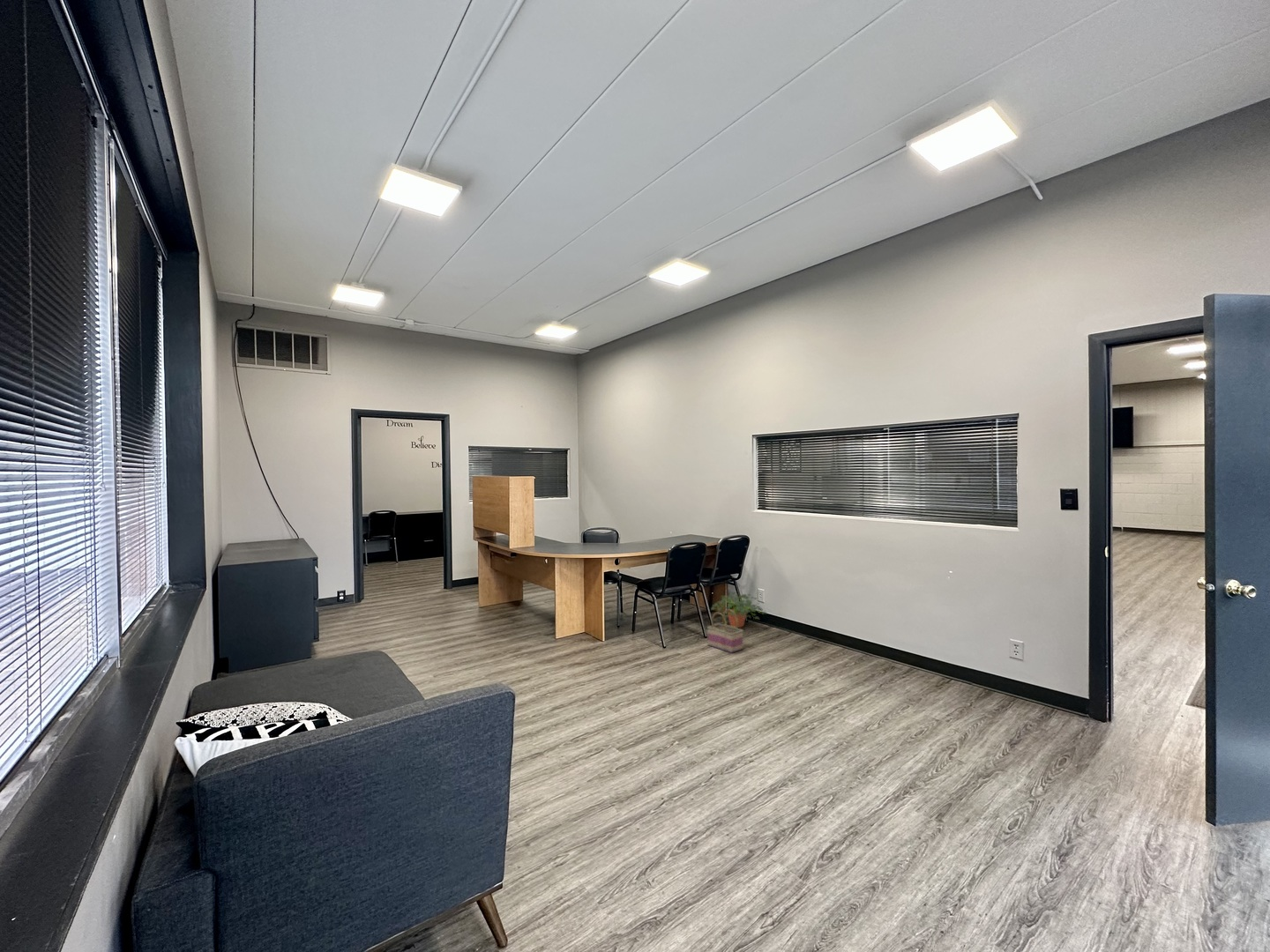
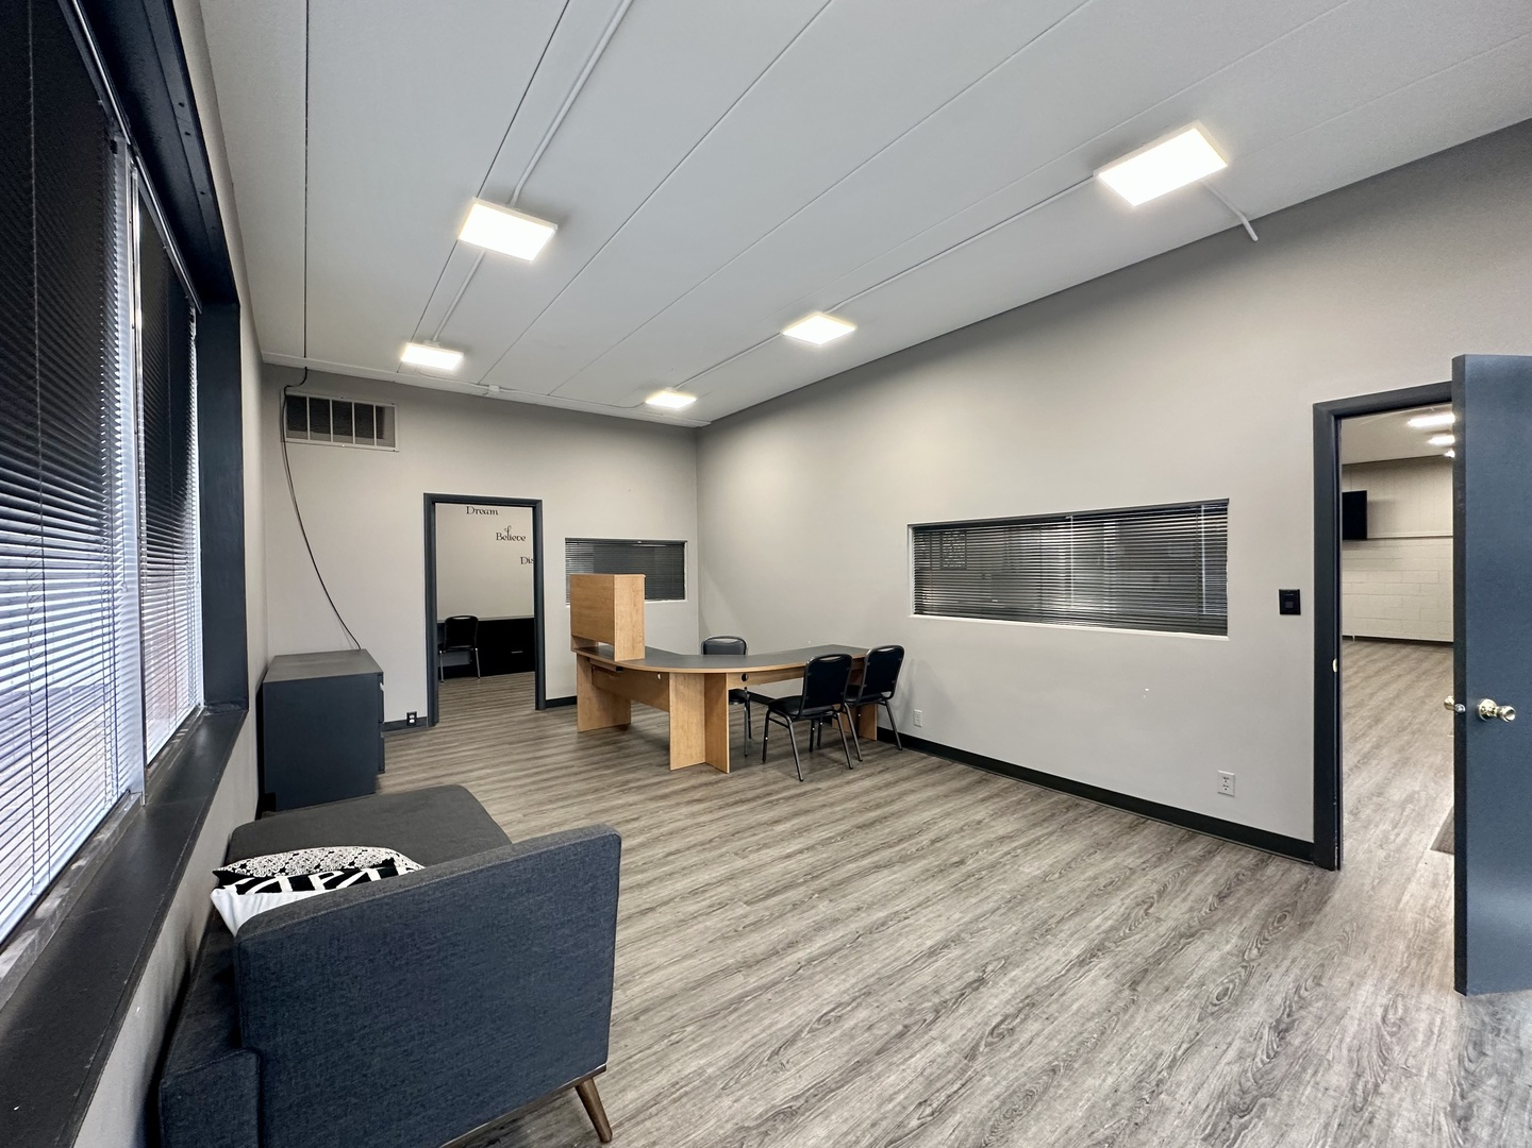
- basket [706,608,744,654]
- potted plant [710,591,767,628]
